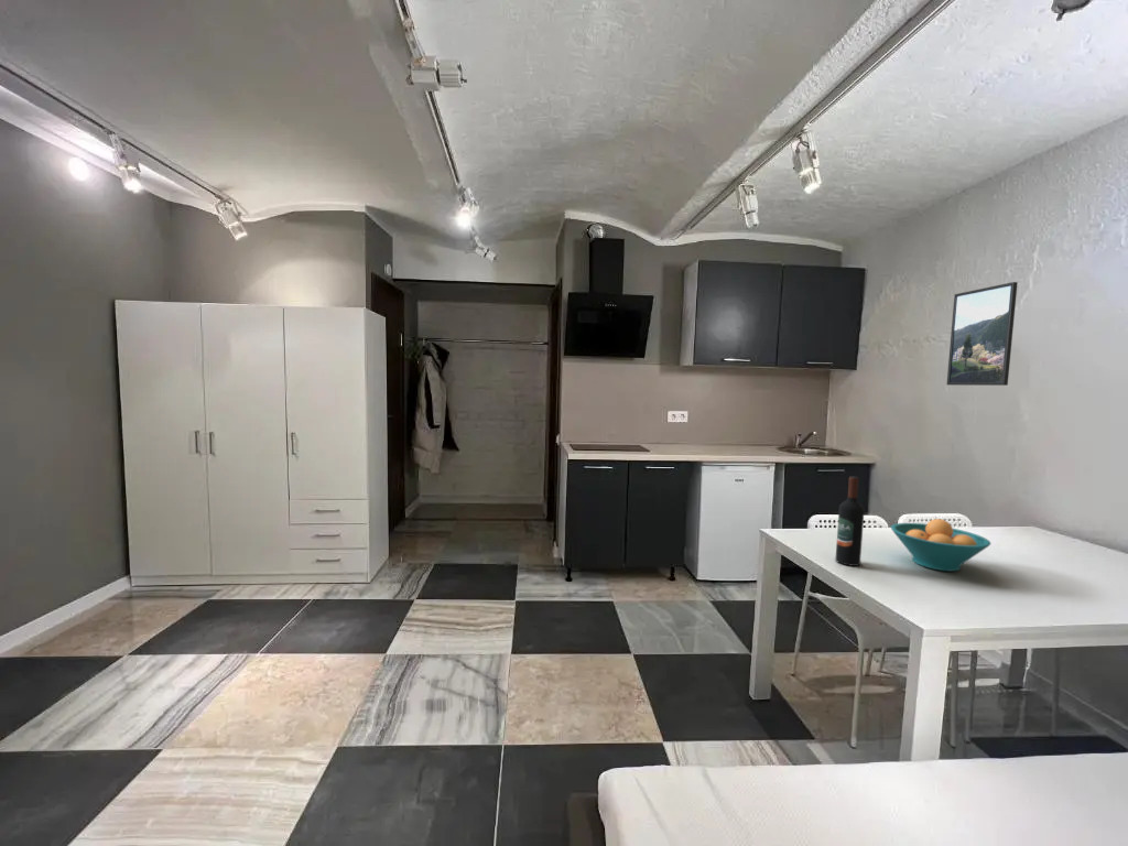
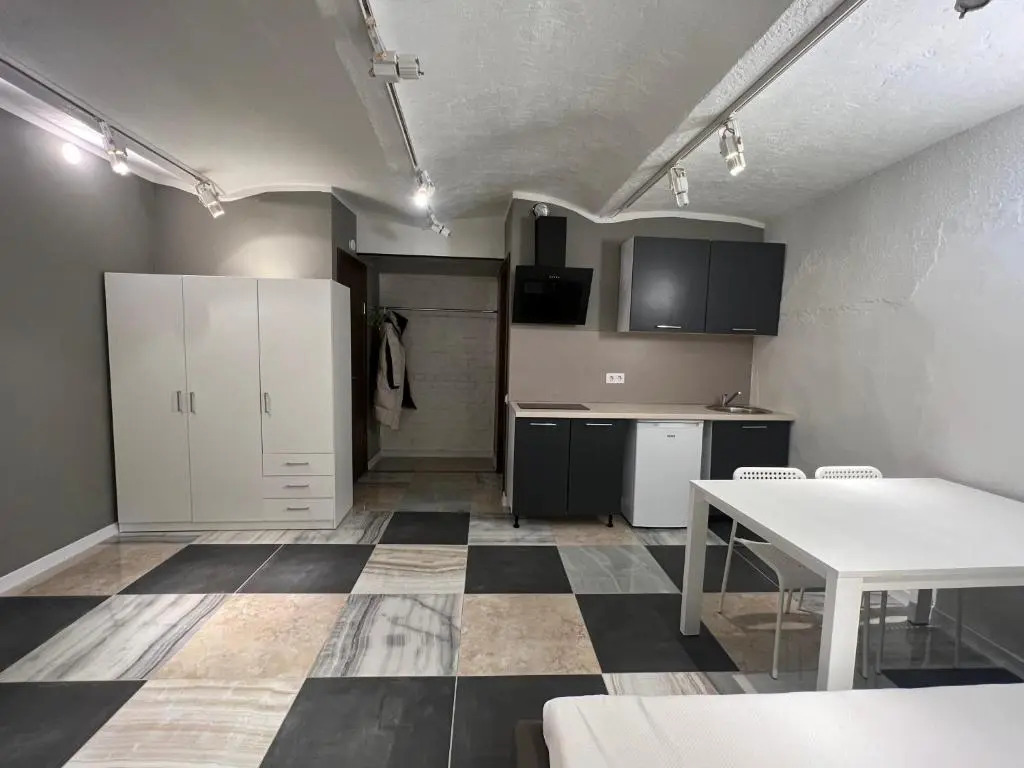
- wine bottle [834,476,865,567]
- fruit bowl [890,518,991,573]
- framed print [946,281,1019,387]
